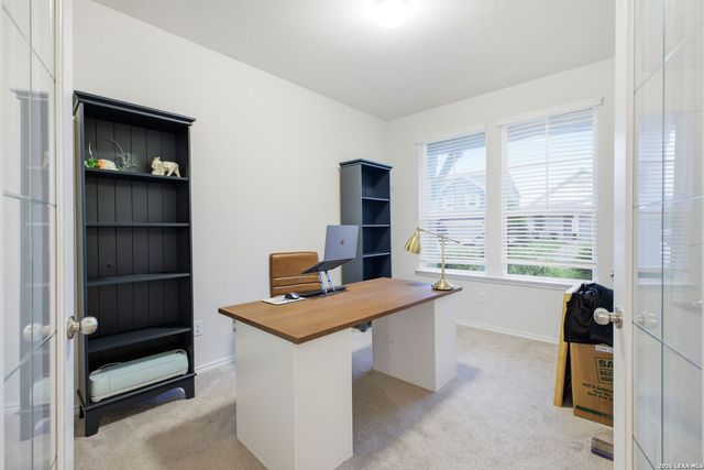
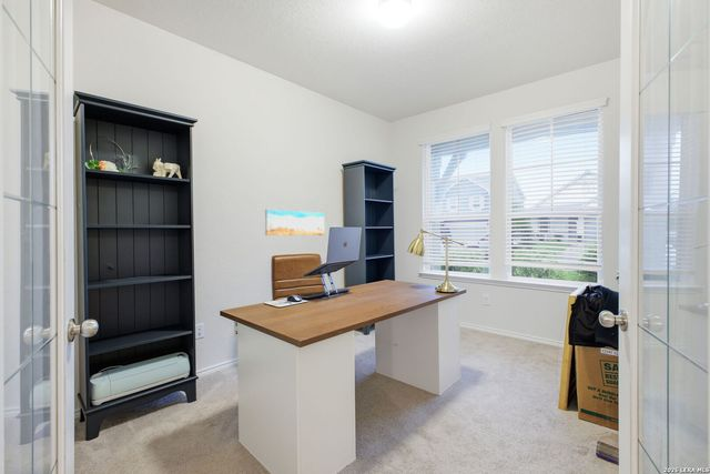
+ wall art [264,209,325,236]
